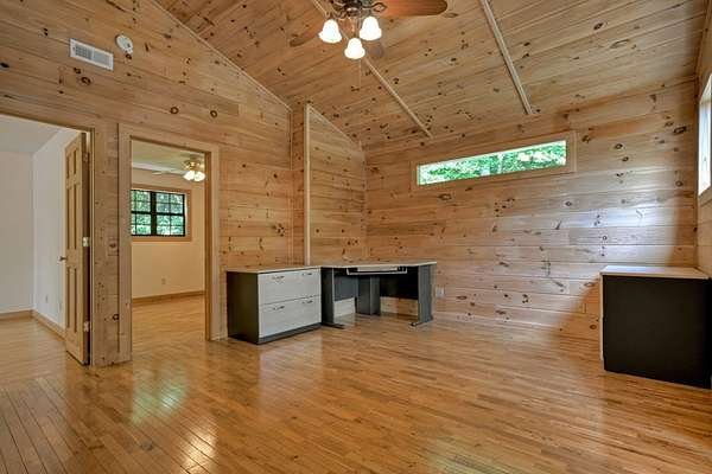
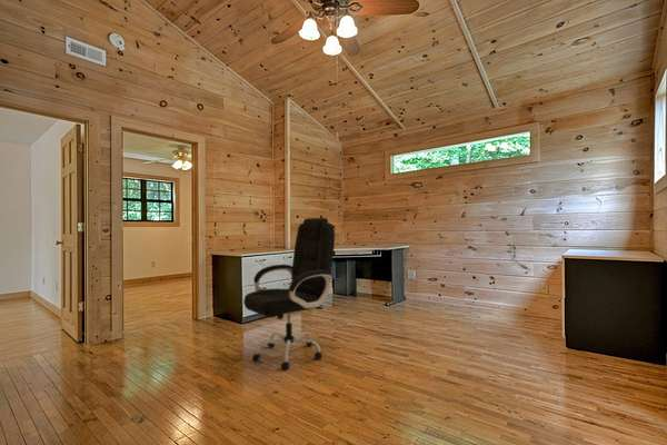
+ office chair [242,217,336,372]
